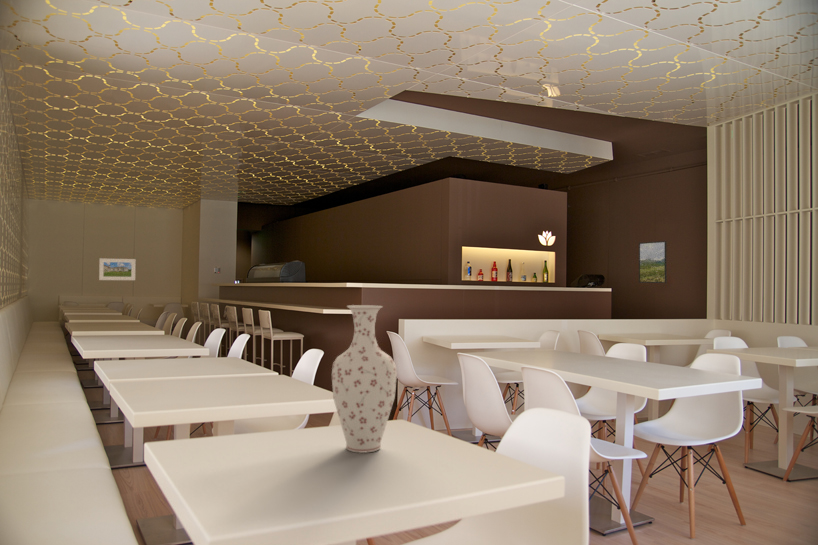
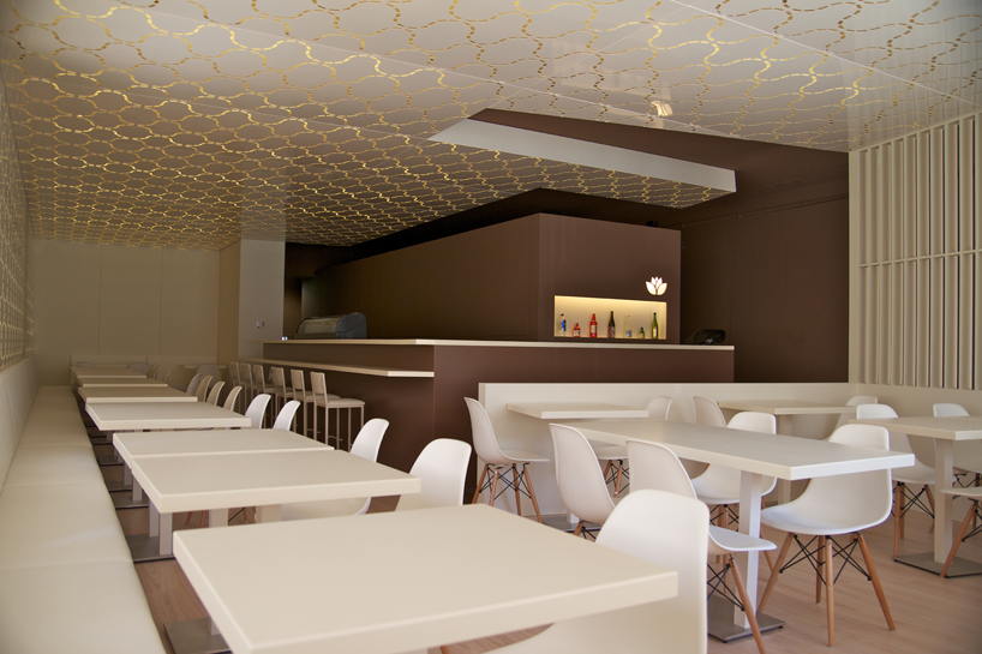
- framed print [638,240,668,284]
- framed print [98,257,137,281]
- vase [331,304,398,454]
